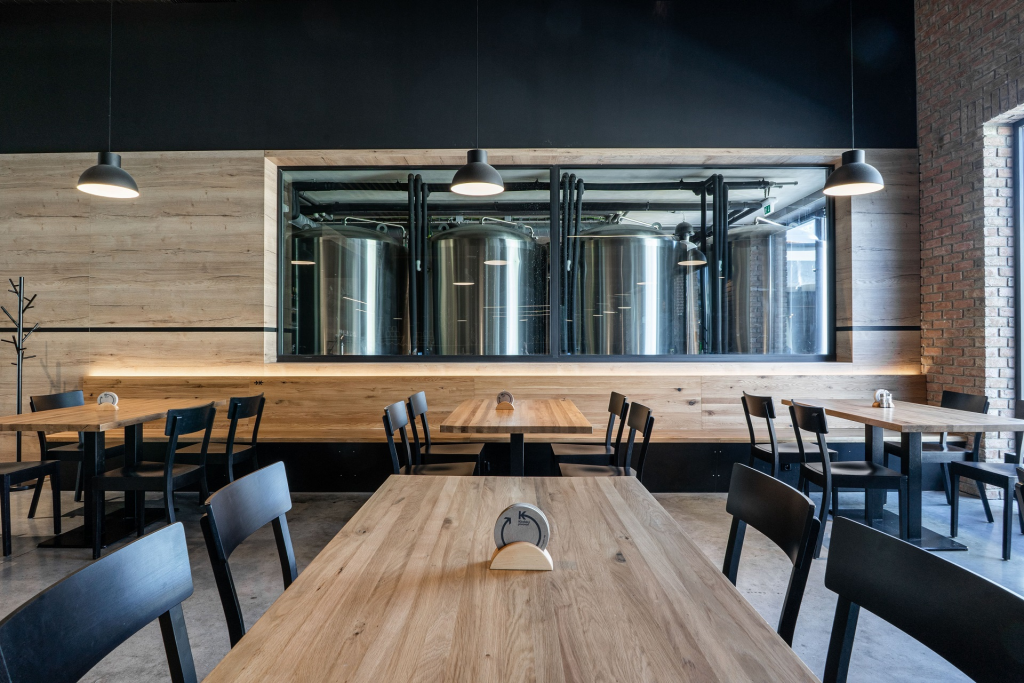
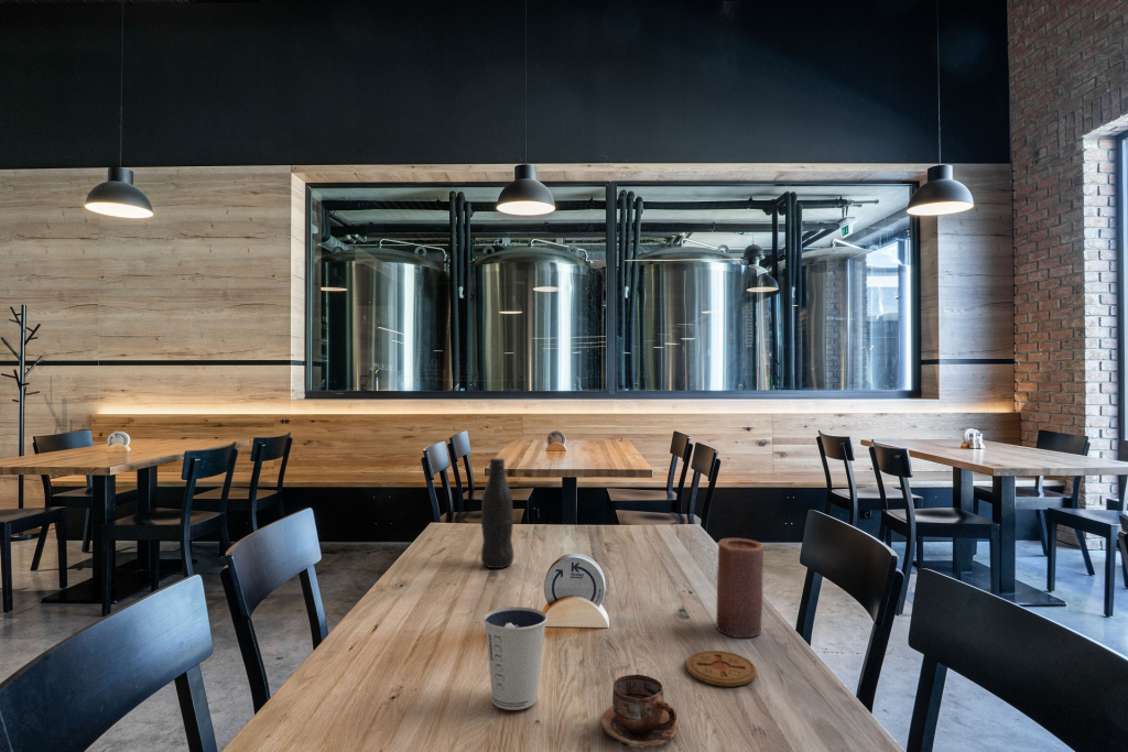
+ coaster [685,650,758,687]
+ bottle [479,457,514,569]
+ dixie cup [482,606,549,711]
+ cup [599,674,679,749]
+ candle [715,537,764,639]
